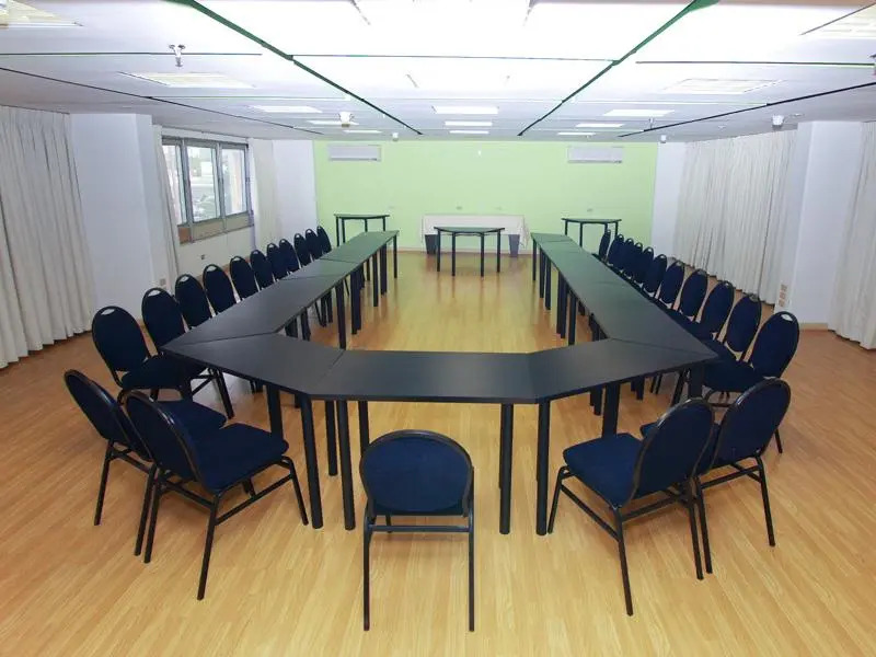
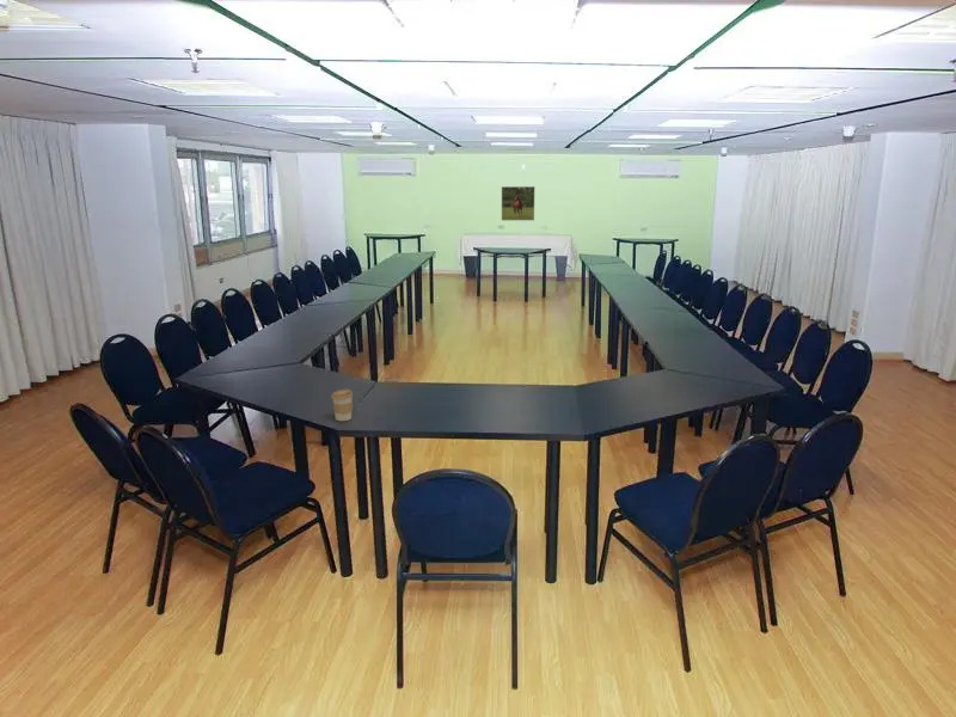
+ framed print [501,185,535,221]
+ coffee cup [330,388,354,422]
